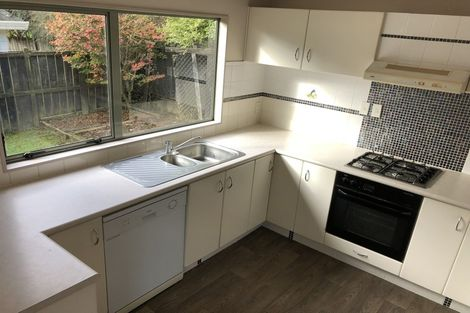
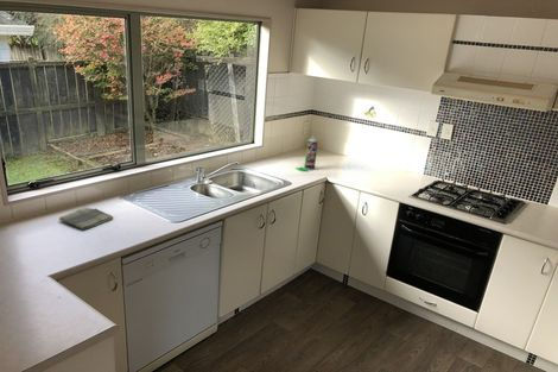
+ dish towel [58,206,114,231]
+ spray can [293,134,319,172]
